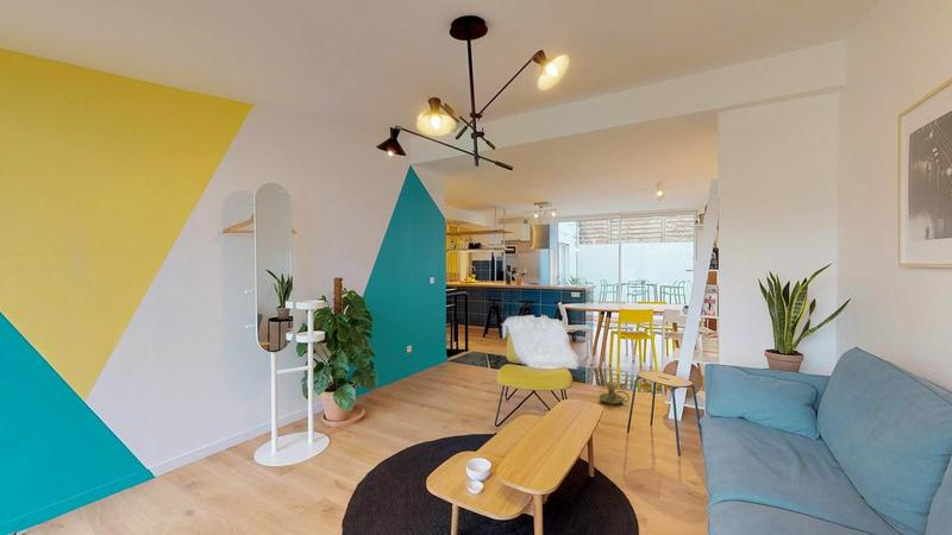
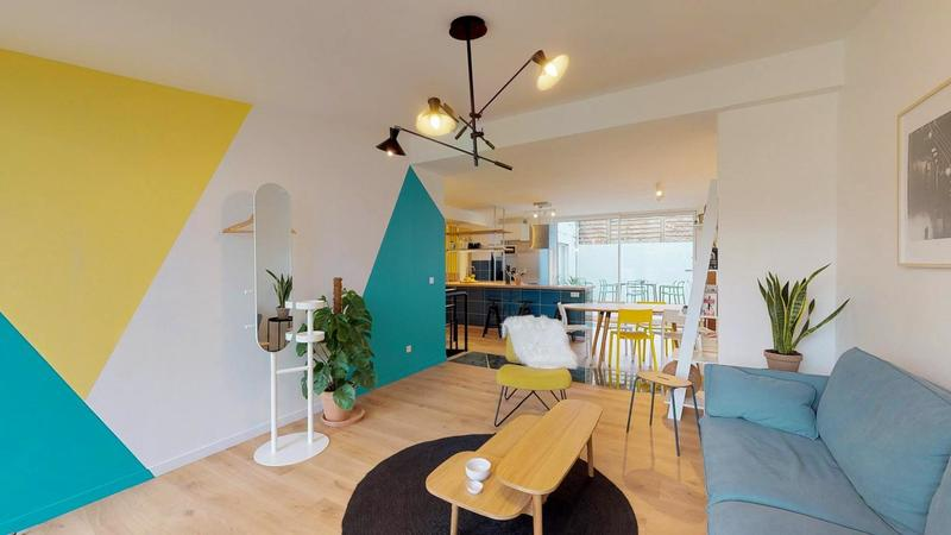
- candle holder [599,384,631,405]
